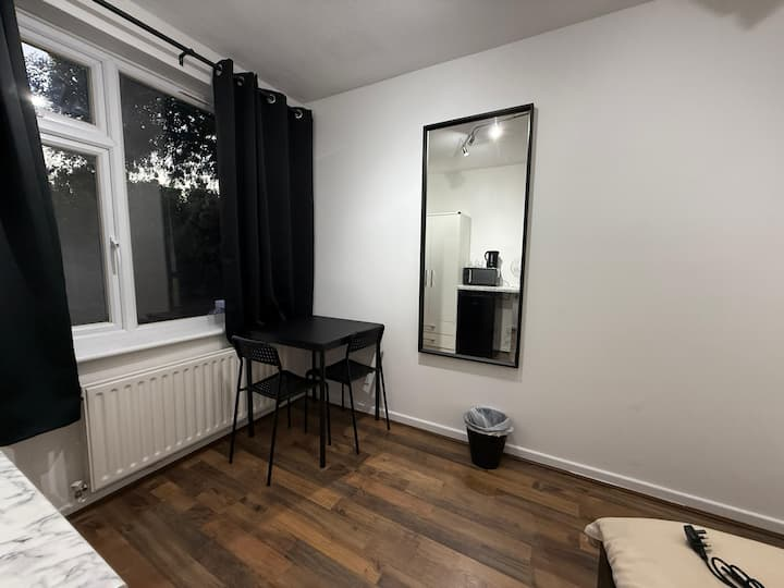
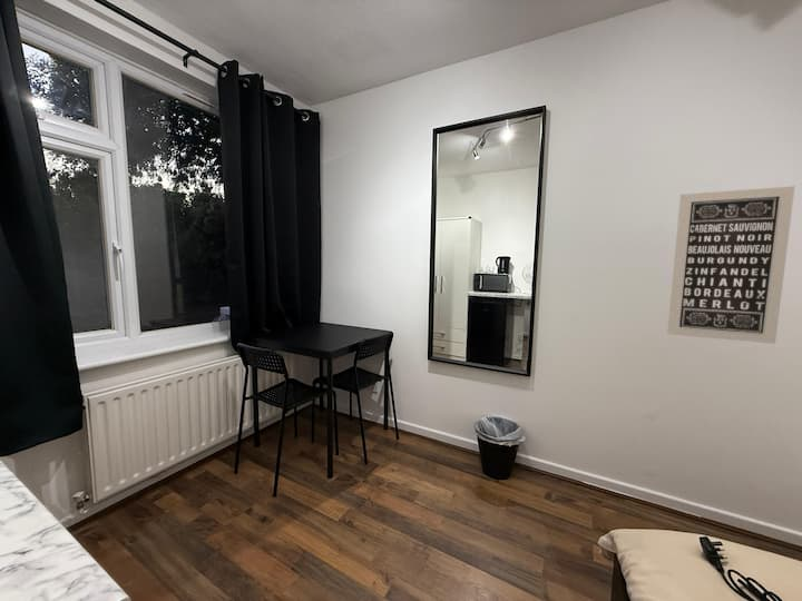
+ wall art [666,185,796,345]
